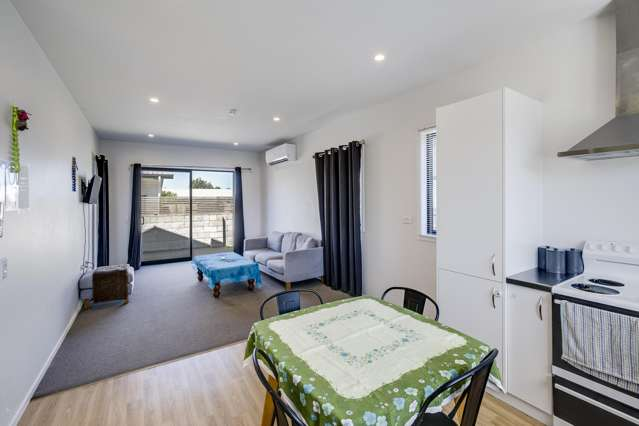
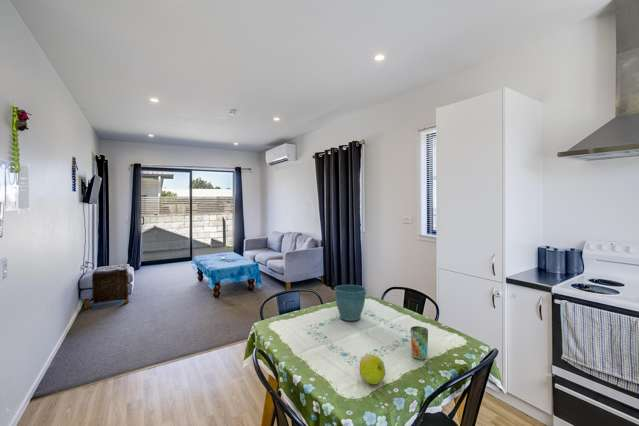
+ cup [410,325,429,361]
+ fruit [359,353,387,385]
+ flower pot [334,284,367,322]
